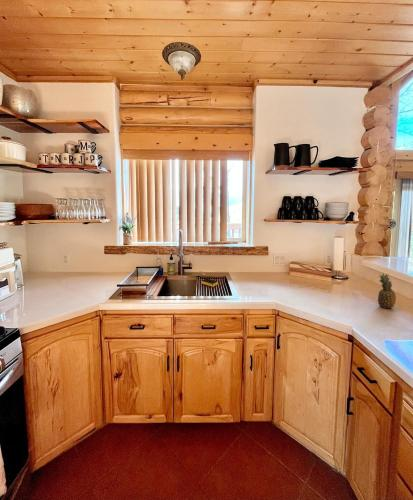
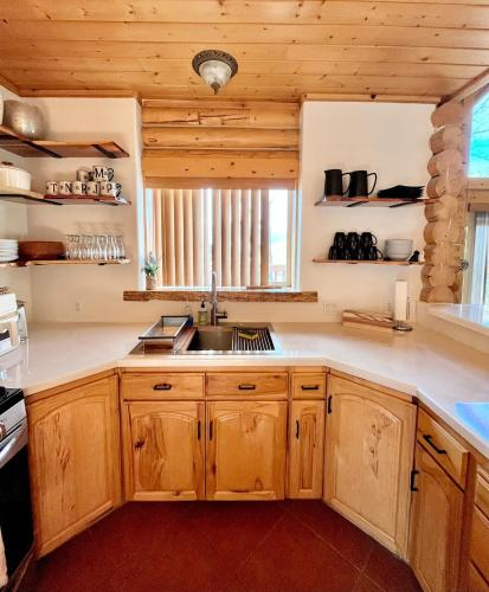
- fruit [377,273,397,309]
